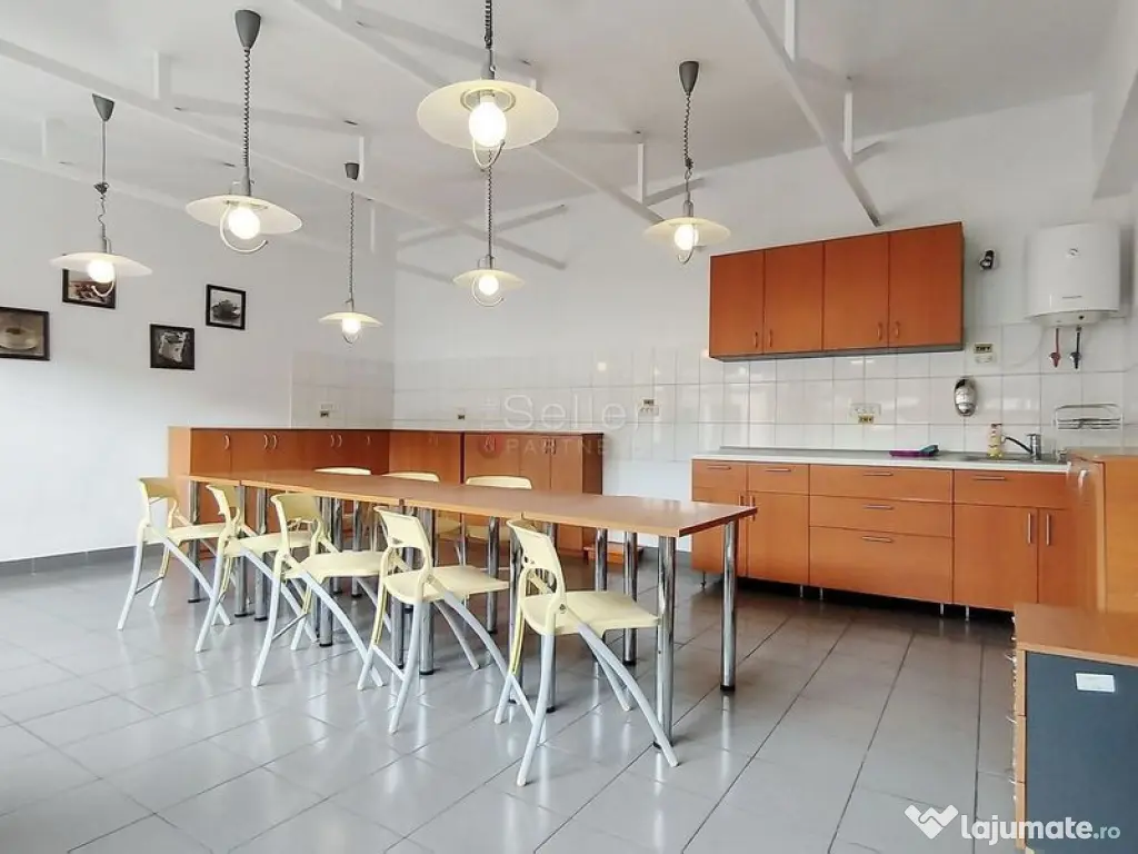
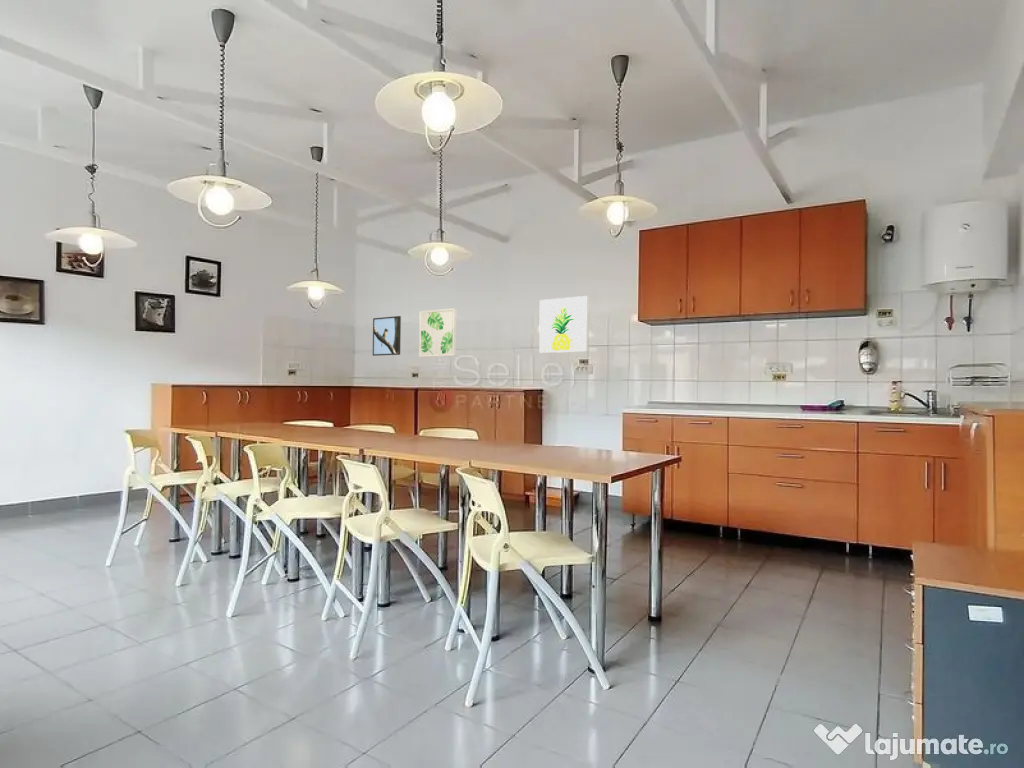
+ wall art [538,295,589,354]
+ wall art [418,307,457,358]
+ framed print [372,315,402,357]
